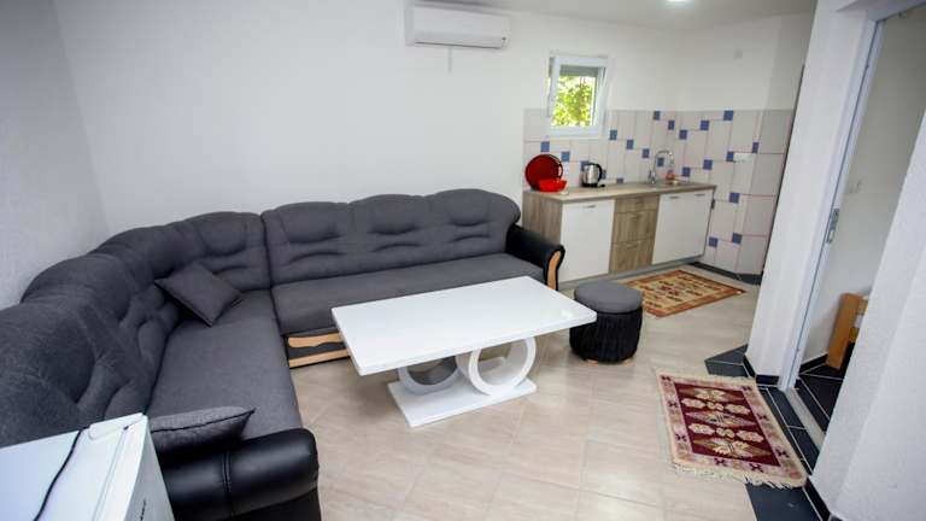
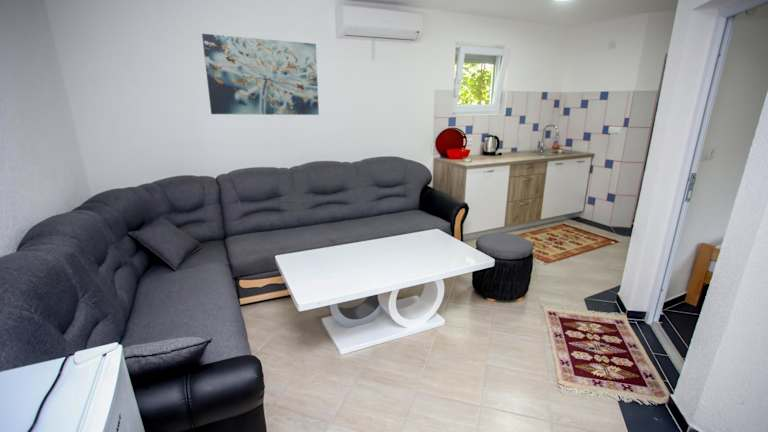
+ wall art [201,33,320,116]
